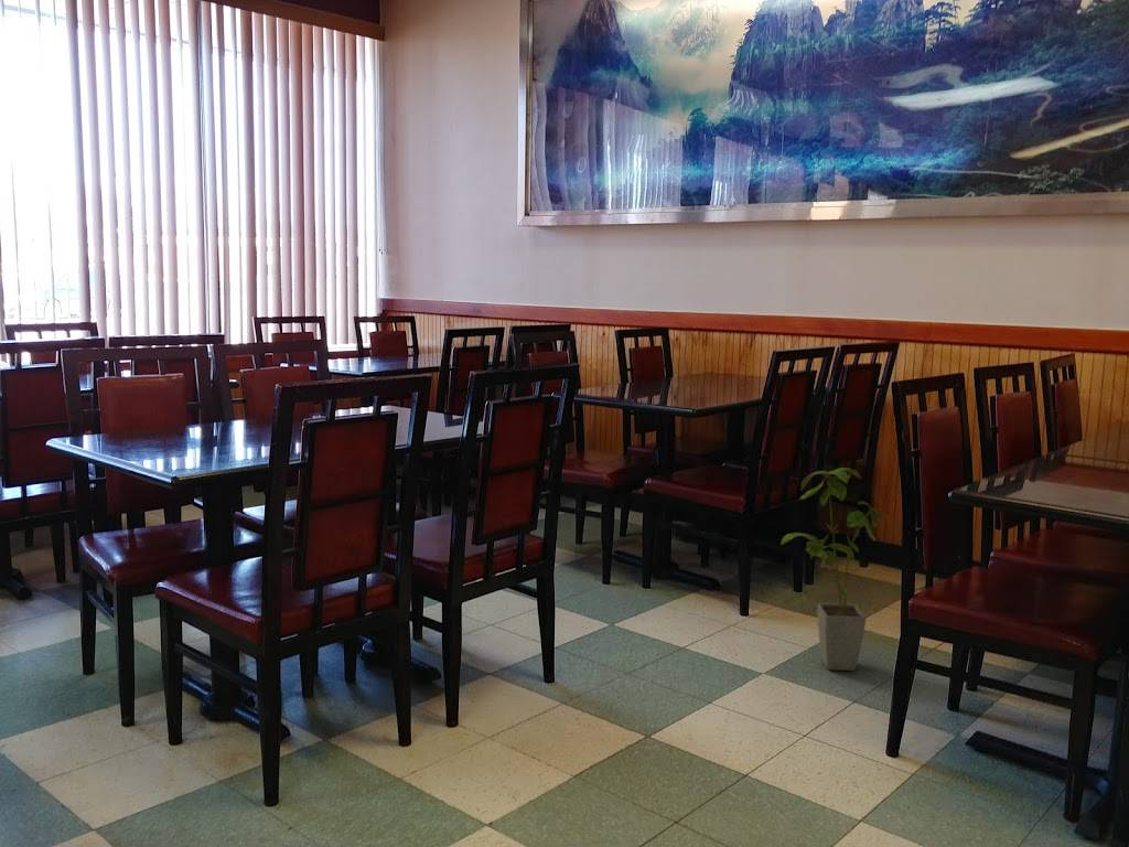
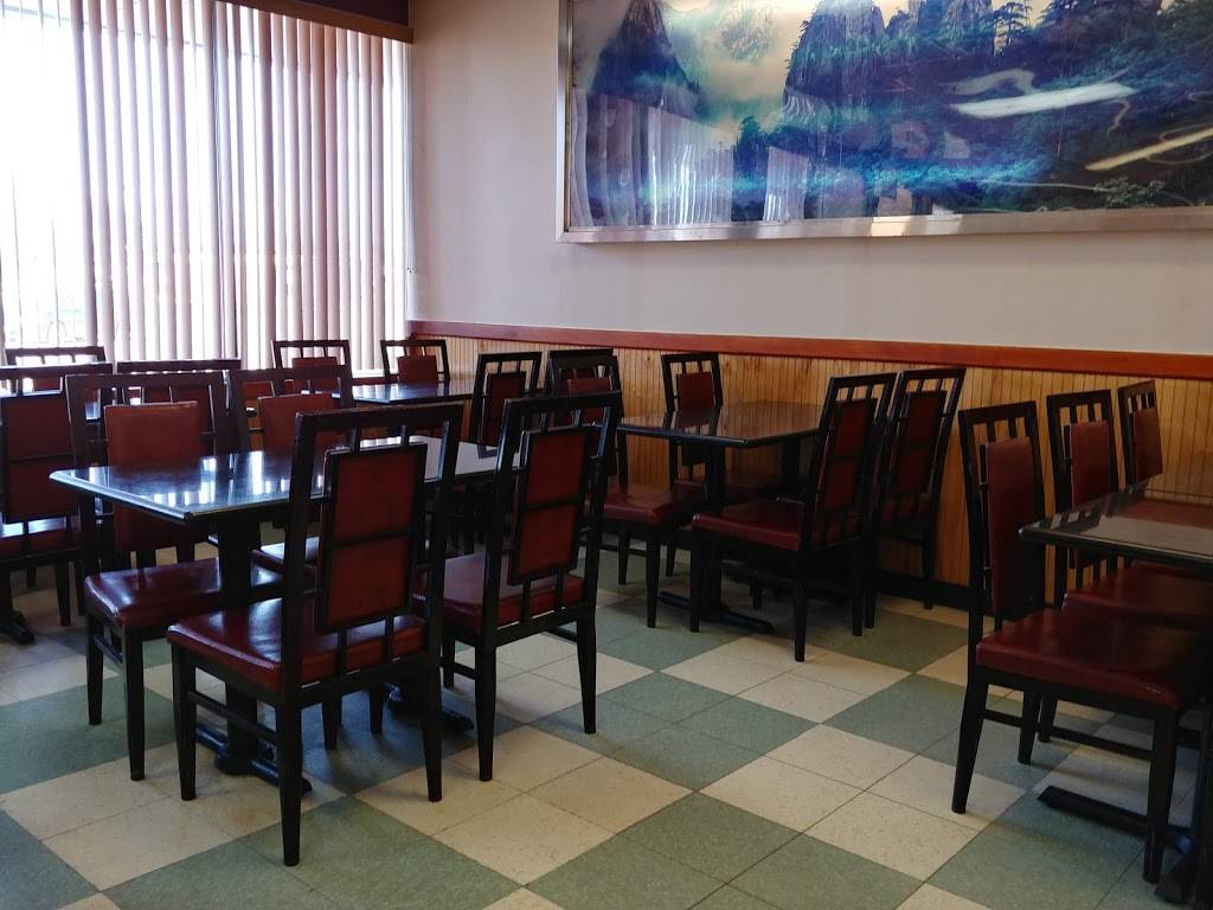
- house plant [779,467,893,672]
